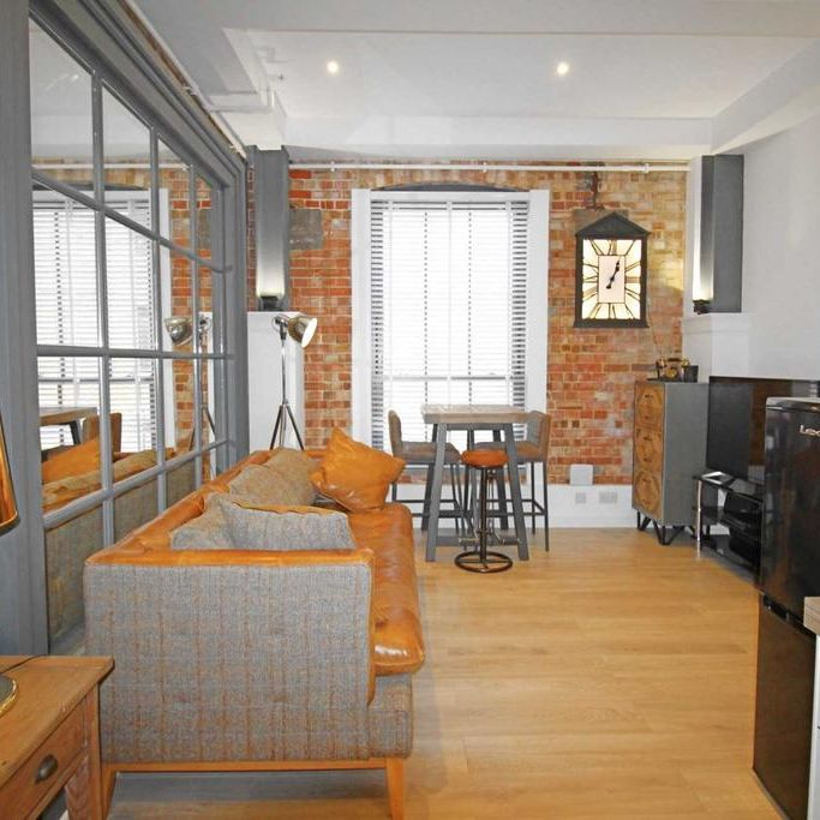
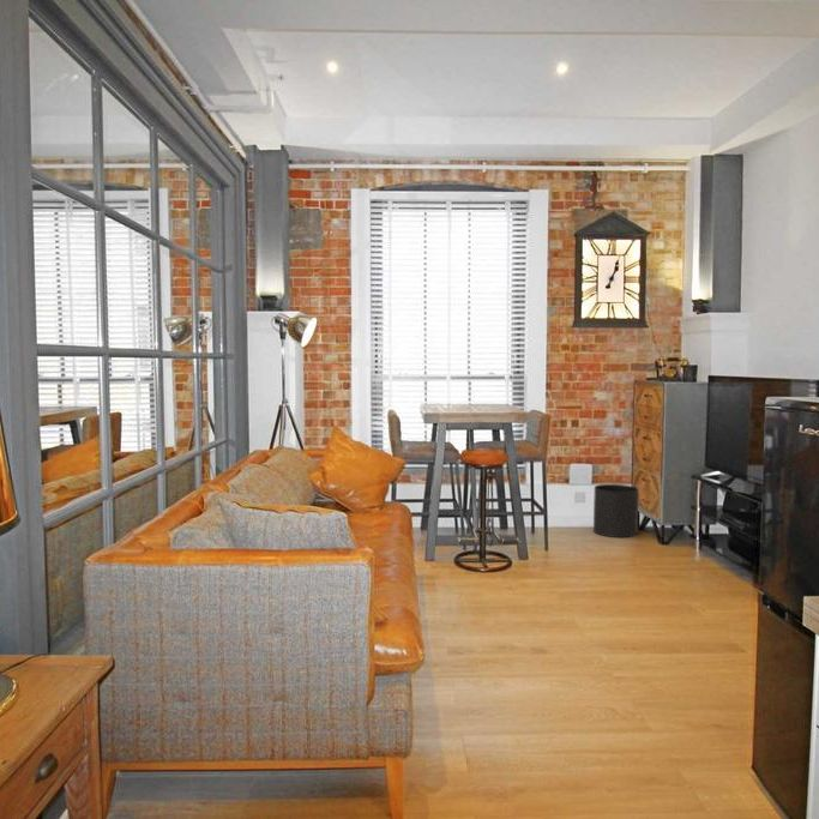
+ waste bin [592,483,639,538]
